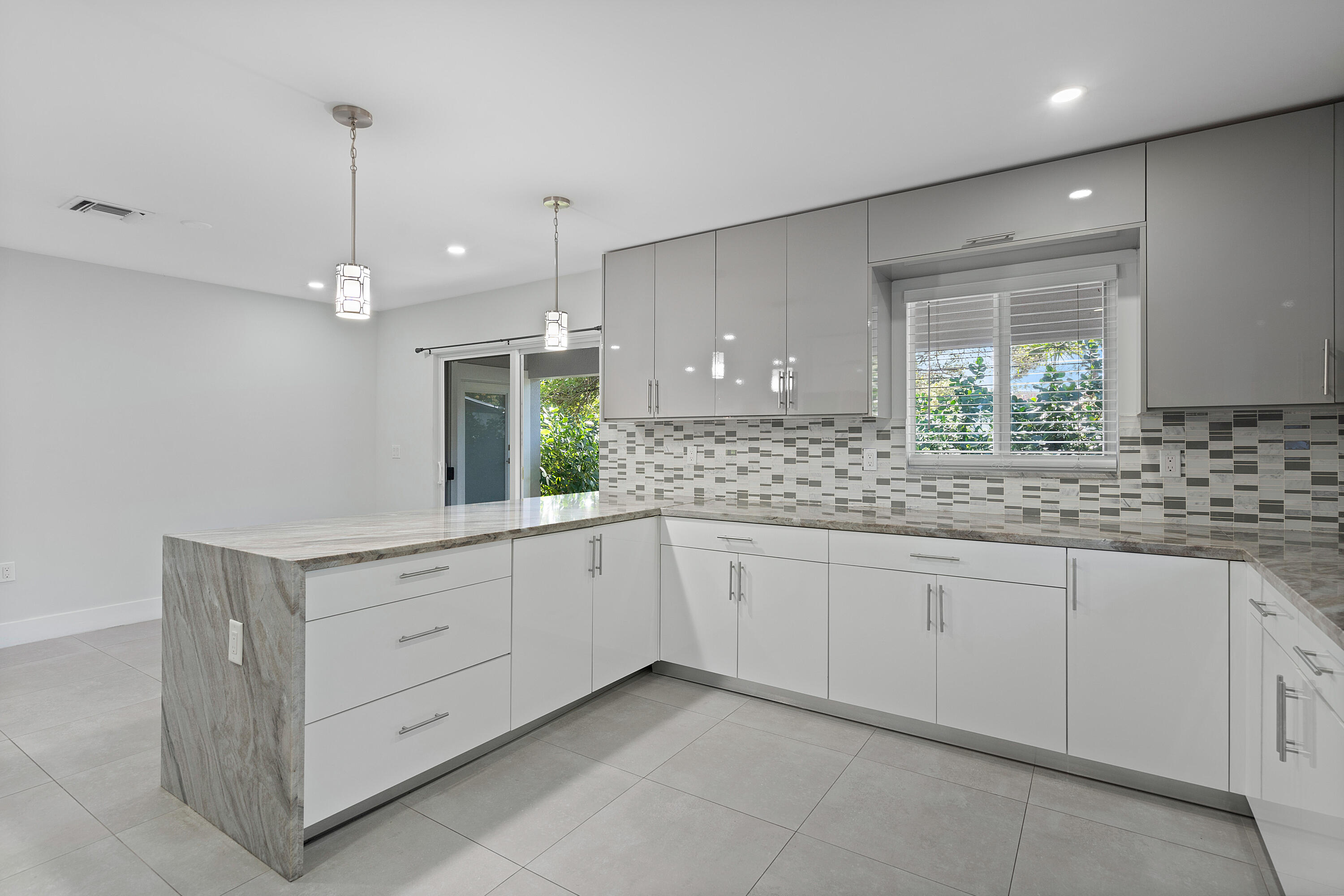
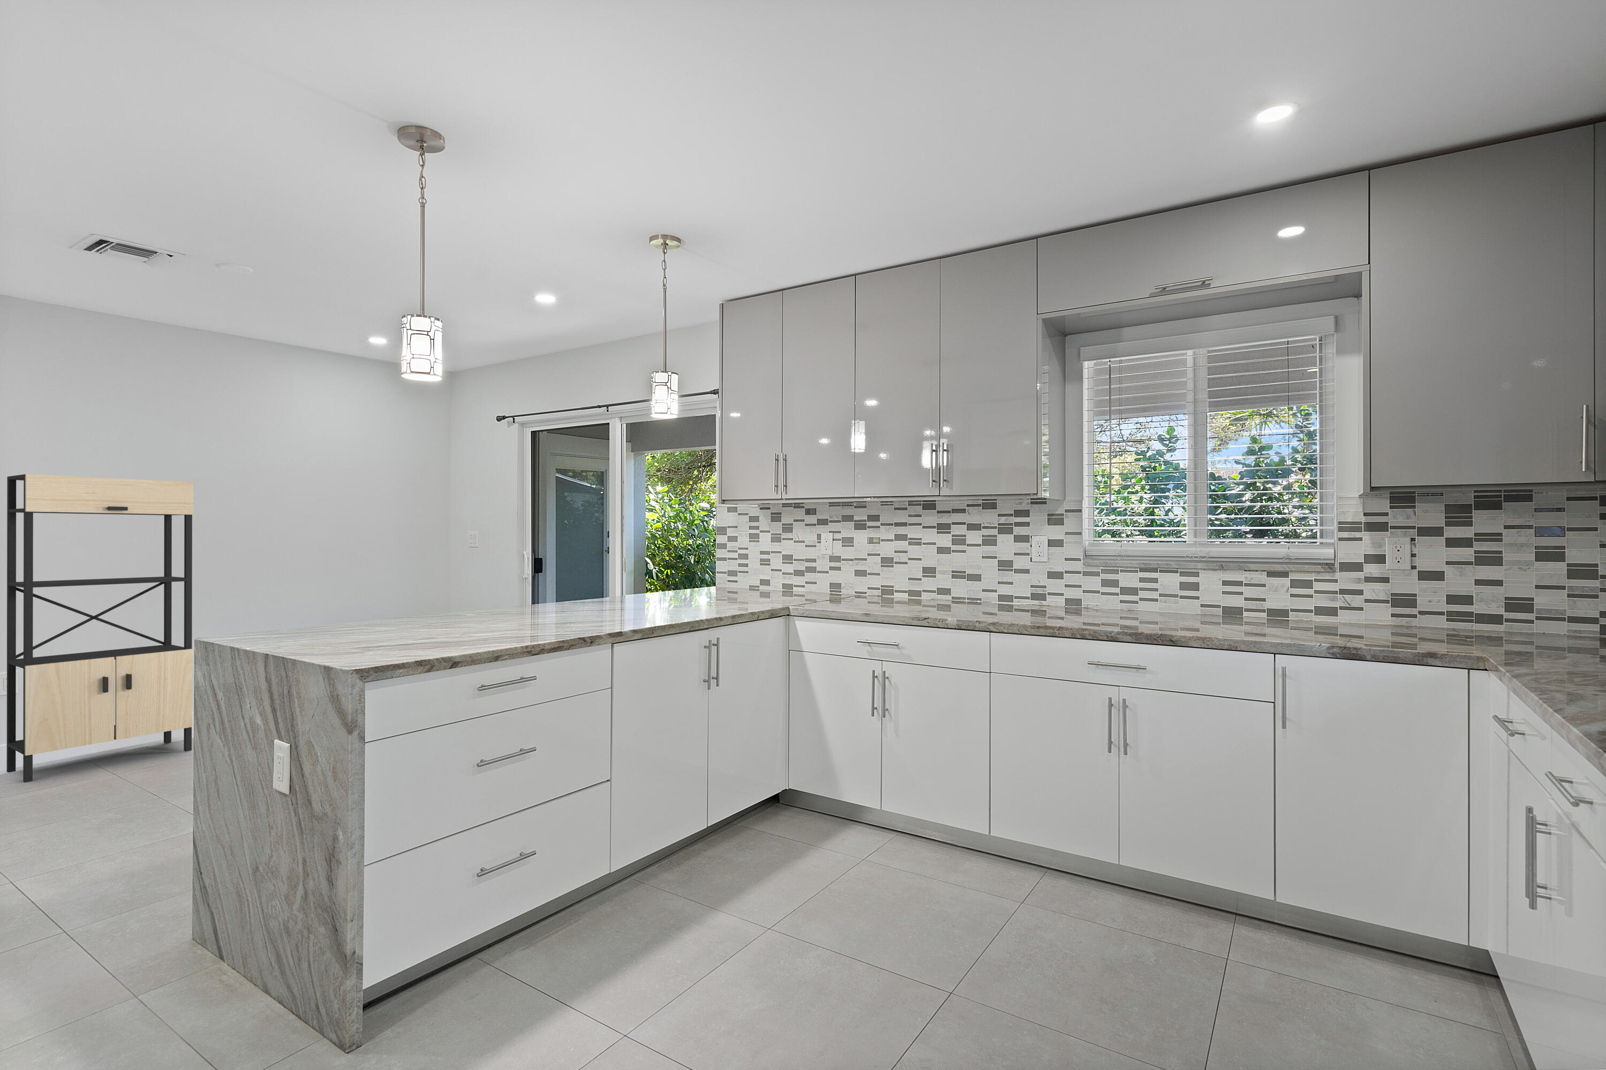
+ shelving unit [6,473,194,783]
